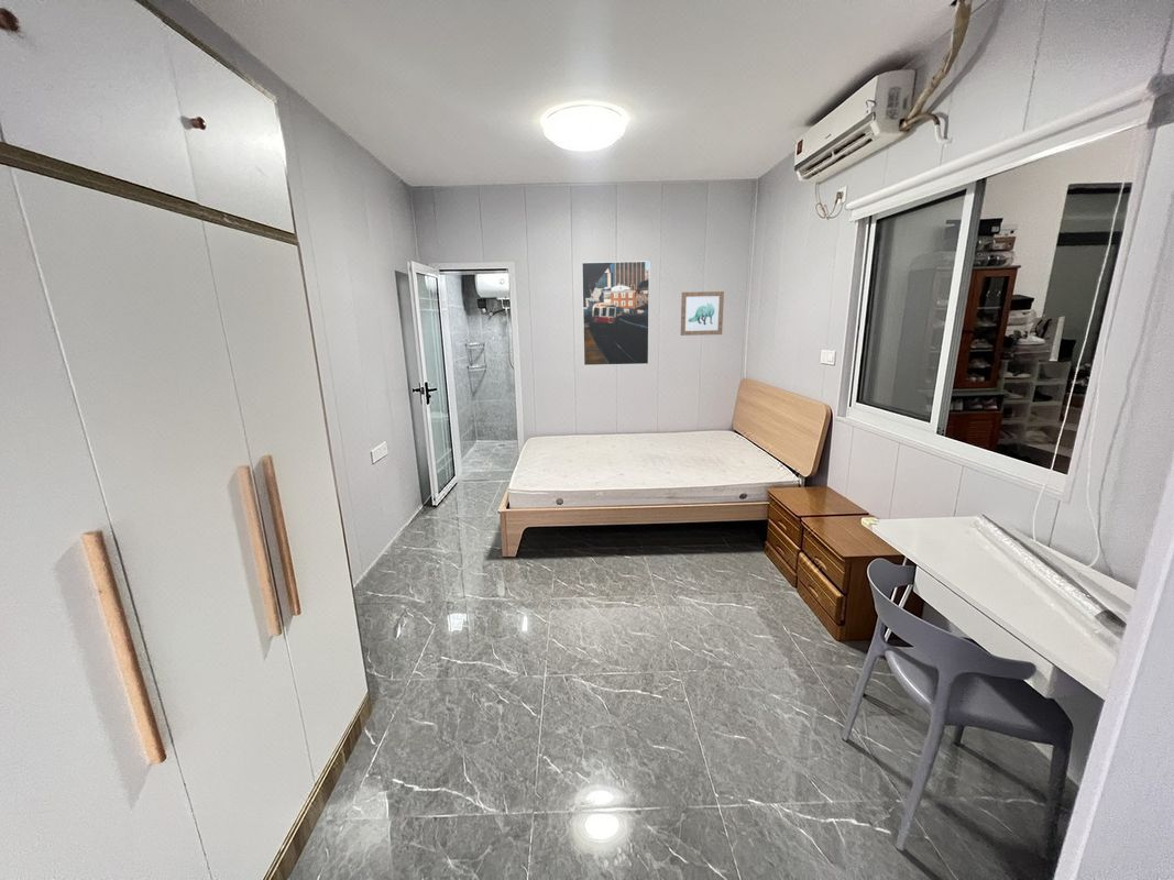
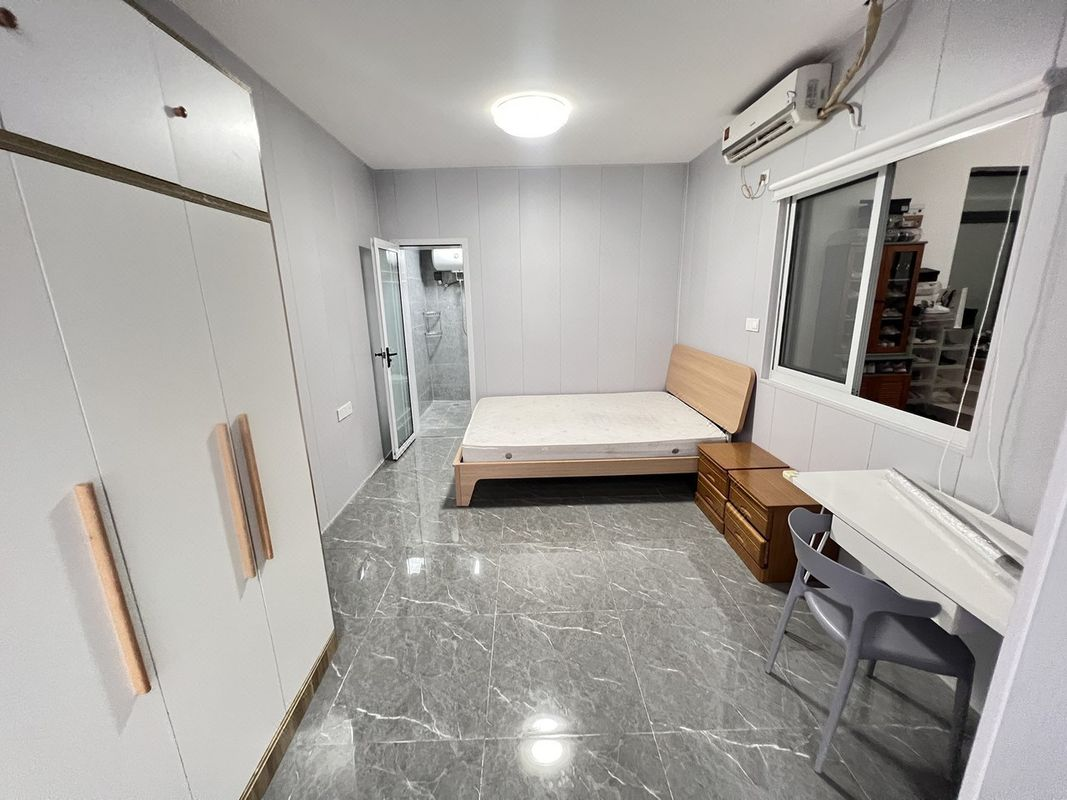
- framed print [581,260,650,366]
- wall art [680,290,725,337]
